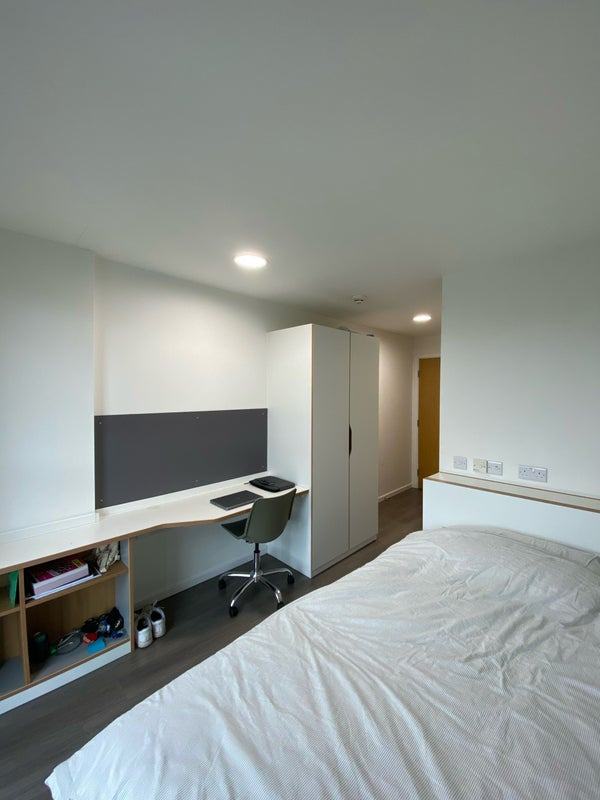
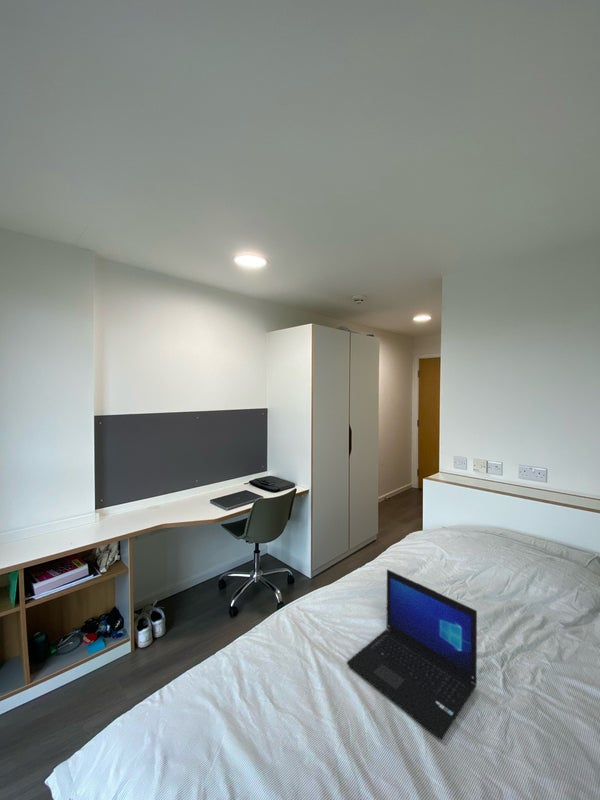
+ laptop [346,568,478,741]
